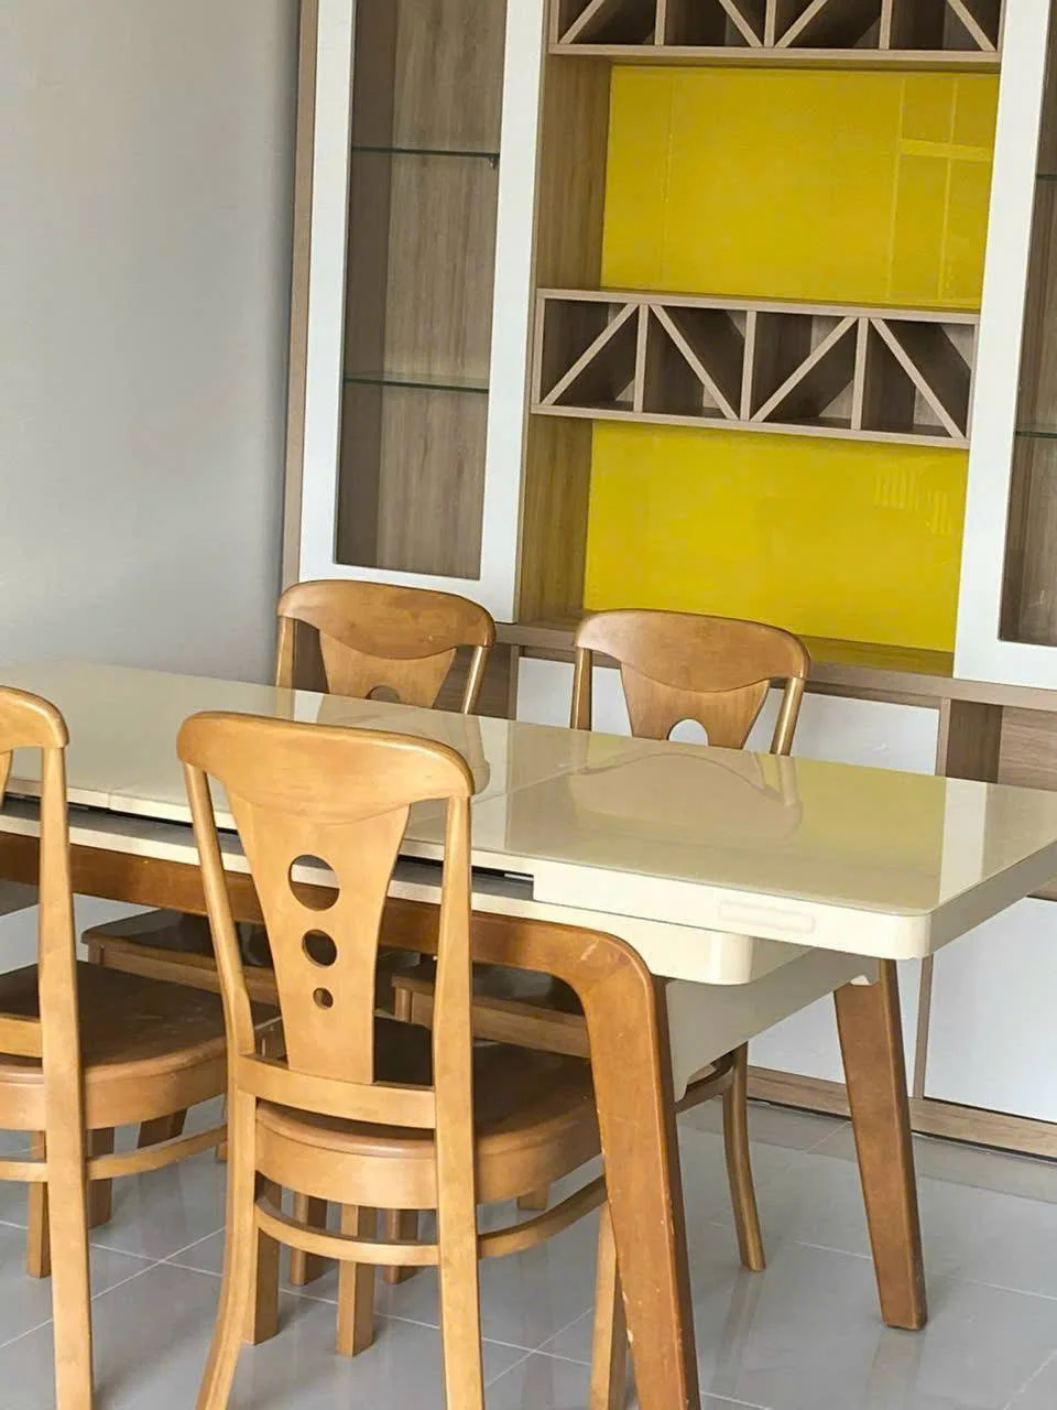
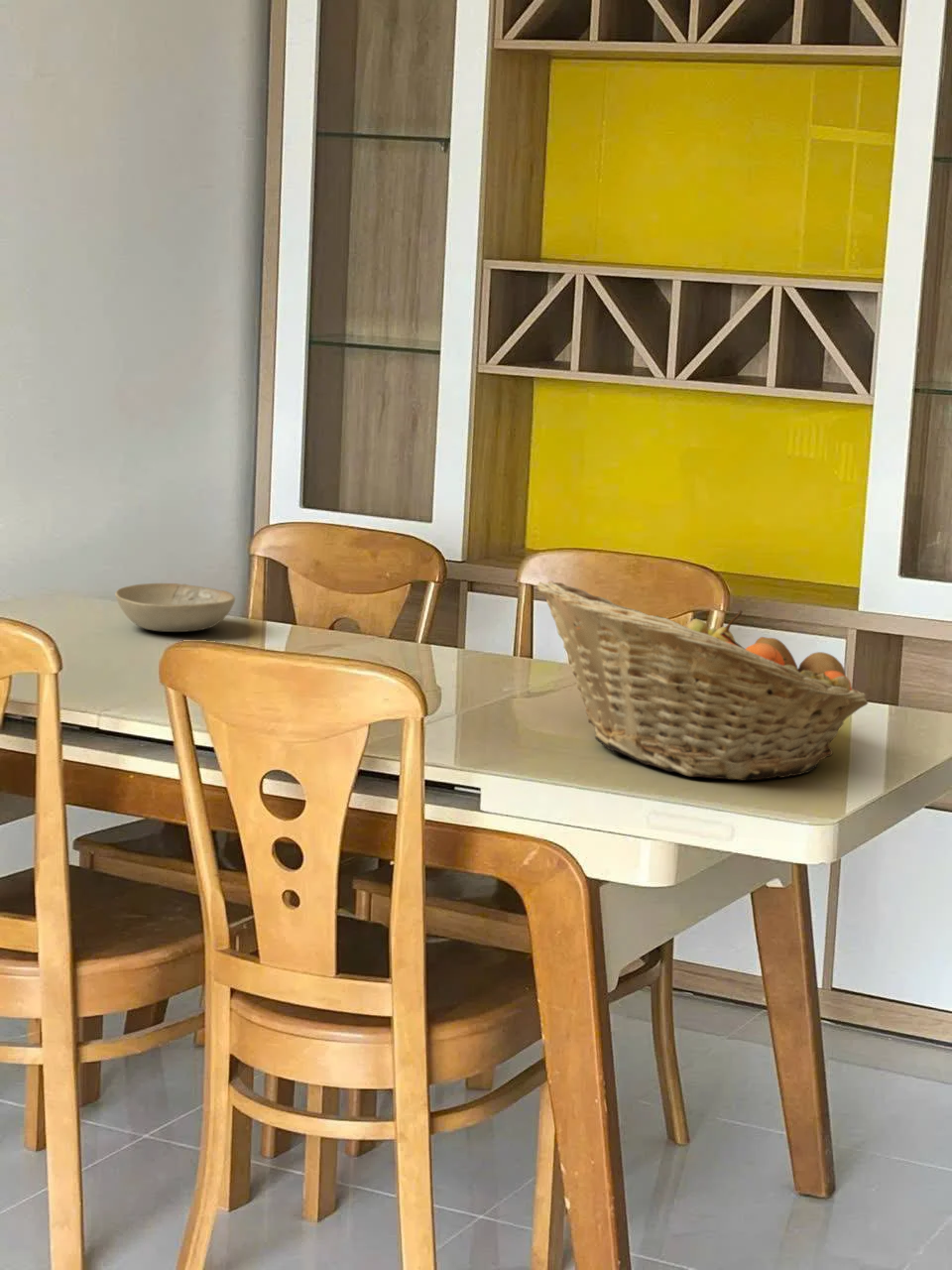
+ bowl [114,582,236,633]
+ fruit basket [535,579,869,782]
